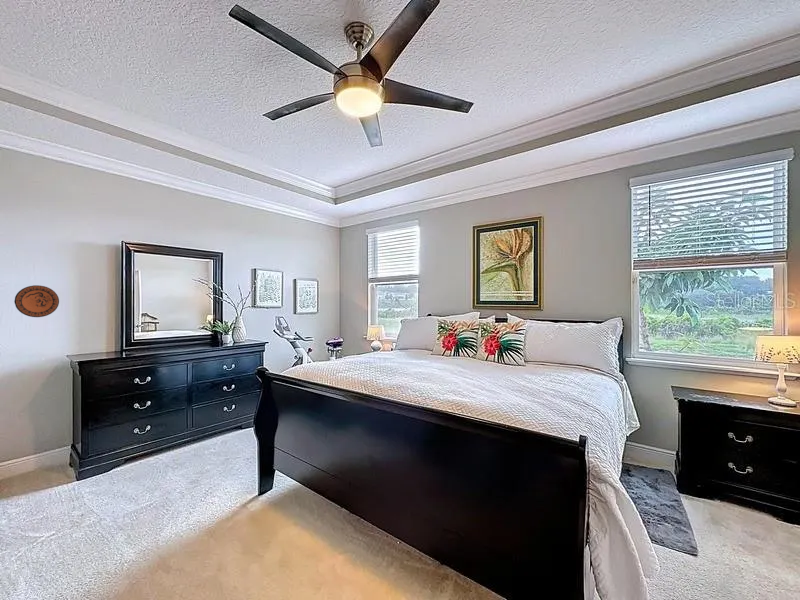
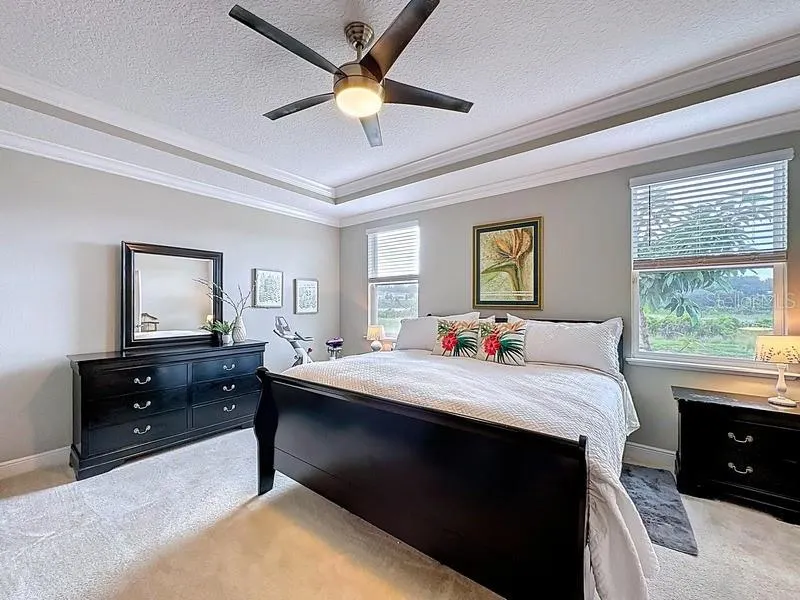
- decorative plate [13,284,60,318]
